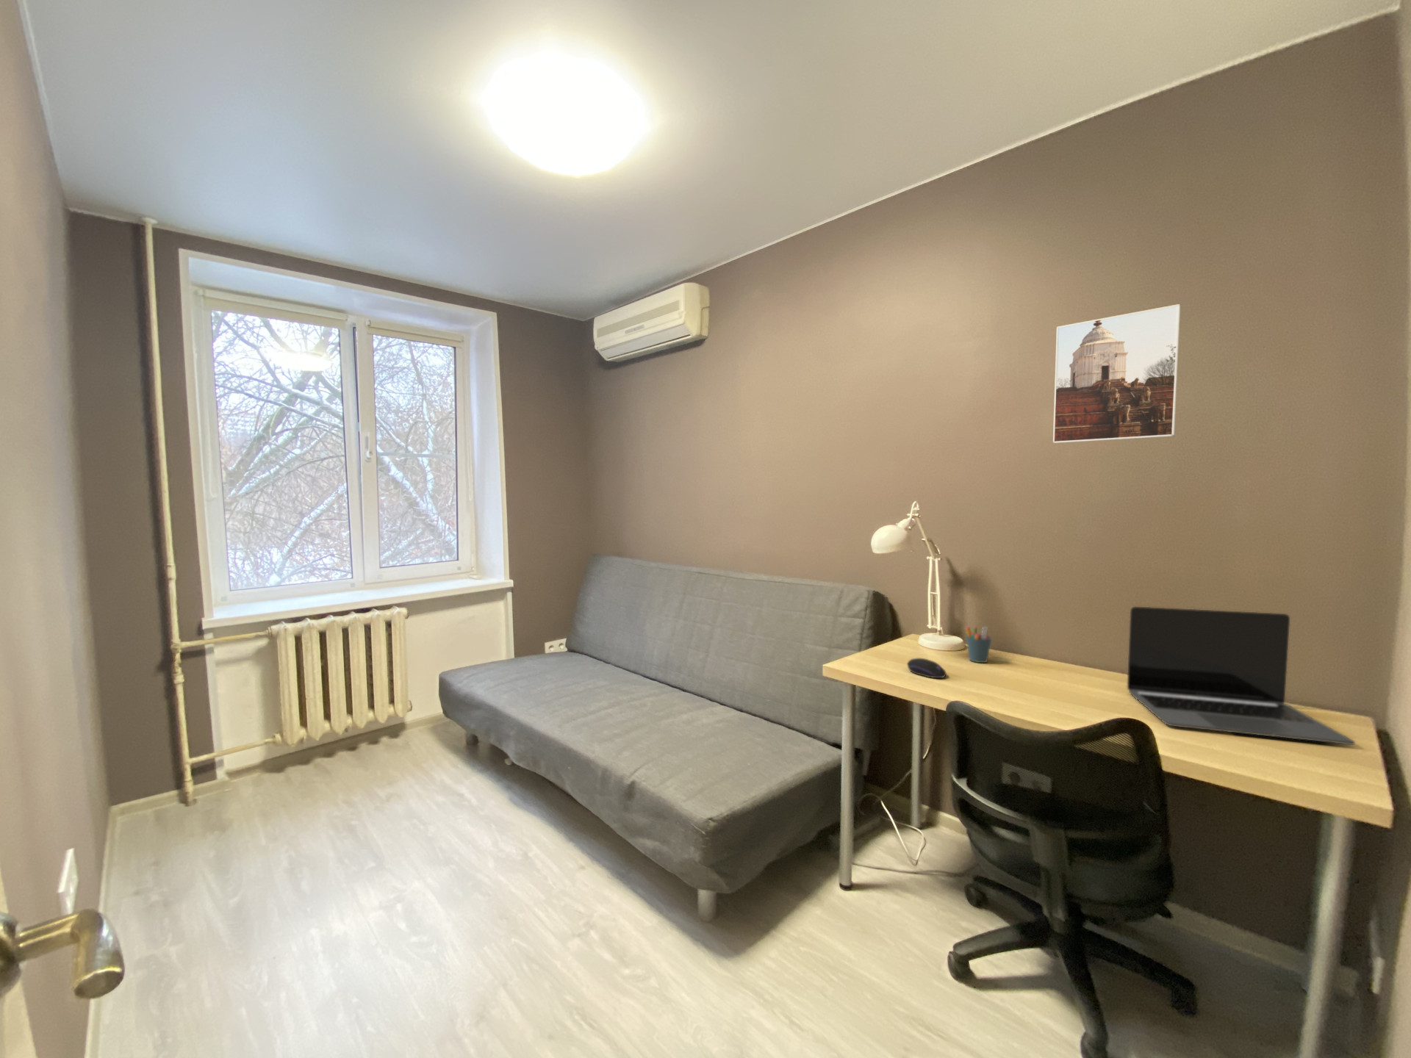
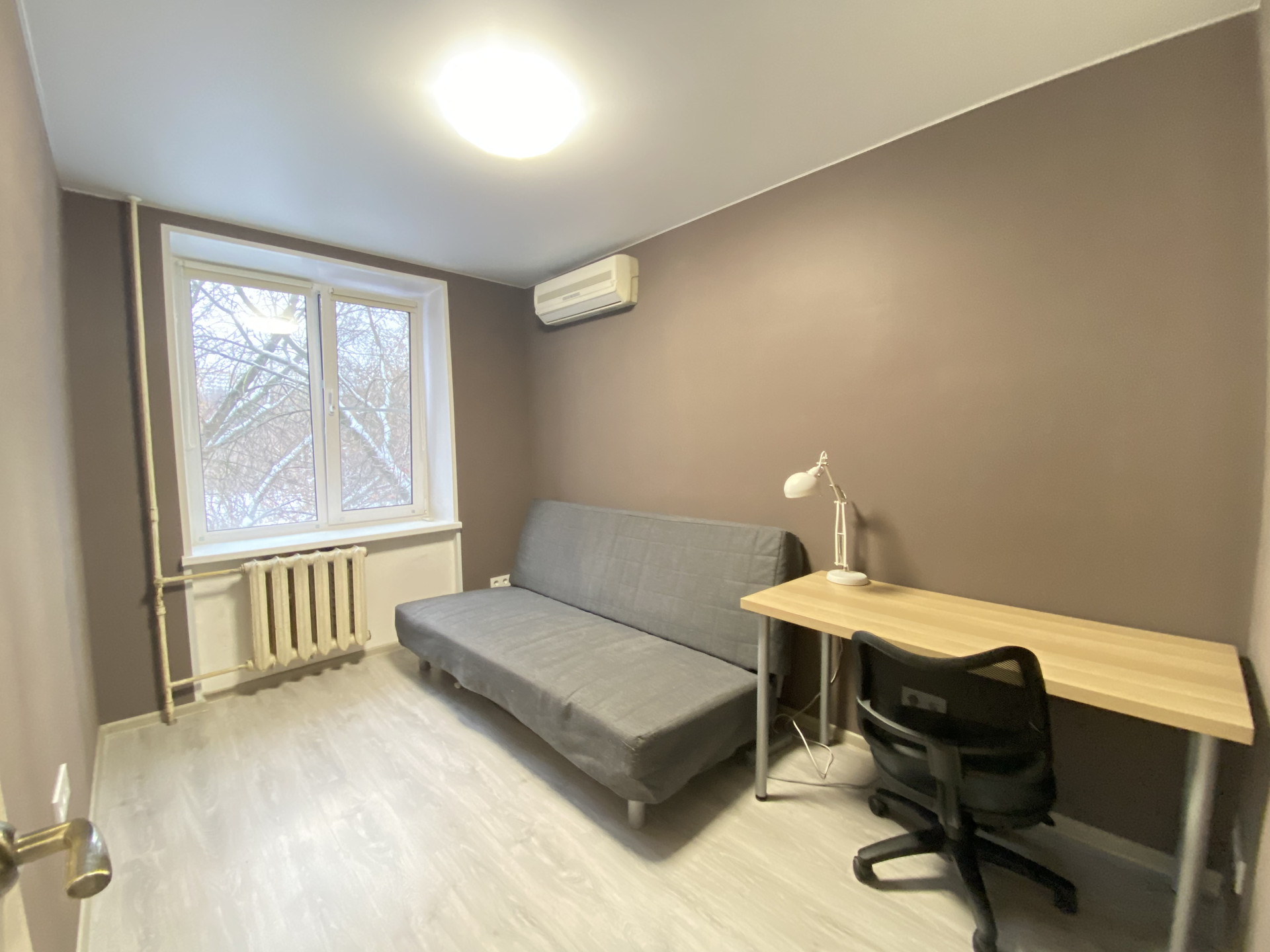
- computer mouse [907,658,948,679]
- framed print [1052,303,1182,443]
- laptop [1127,606,1355,746]
- pen holder [964,626,993,663]
